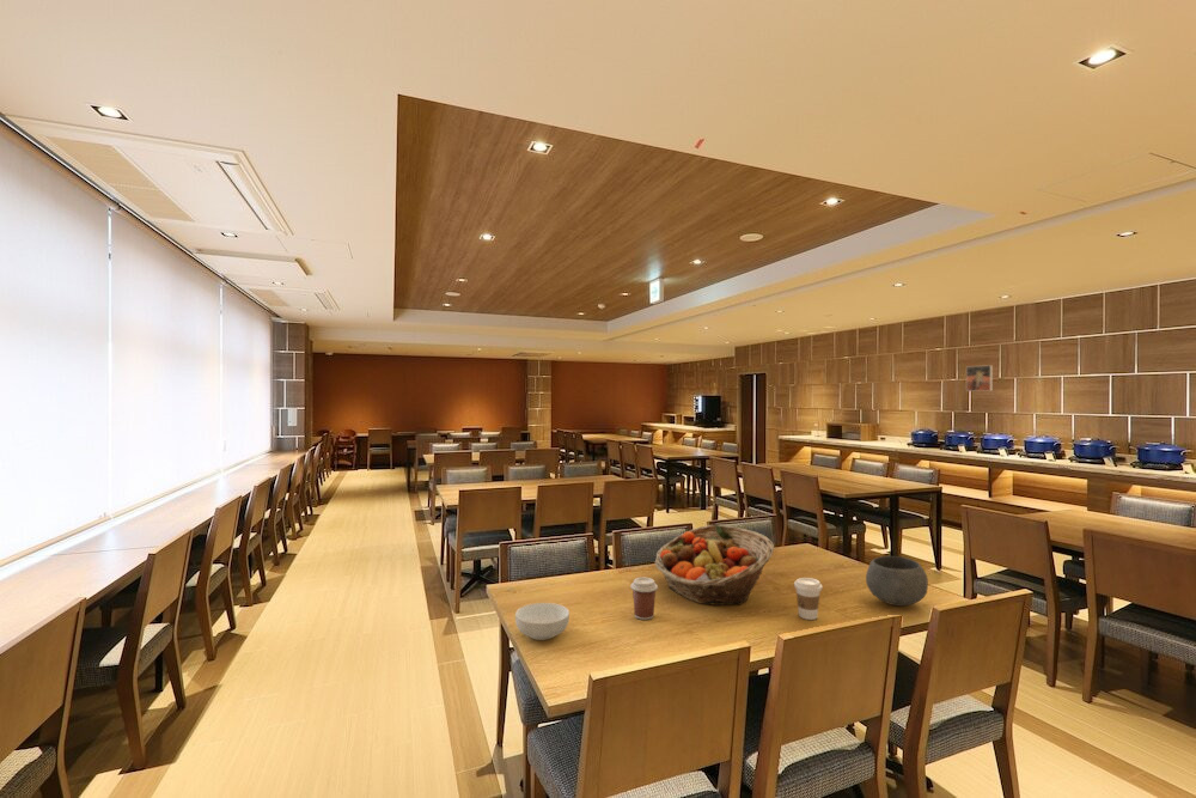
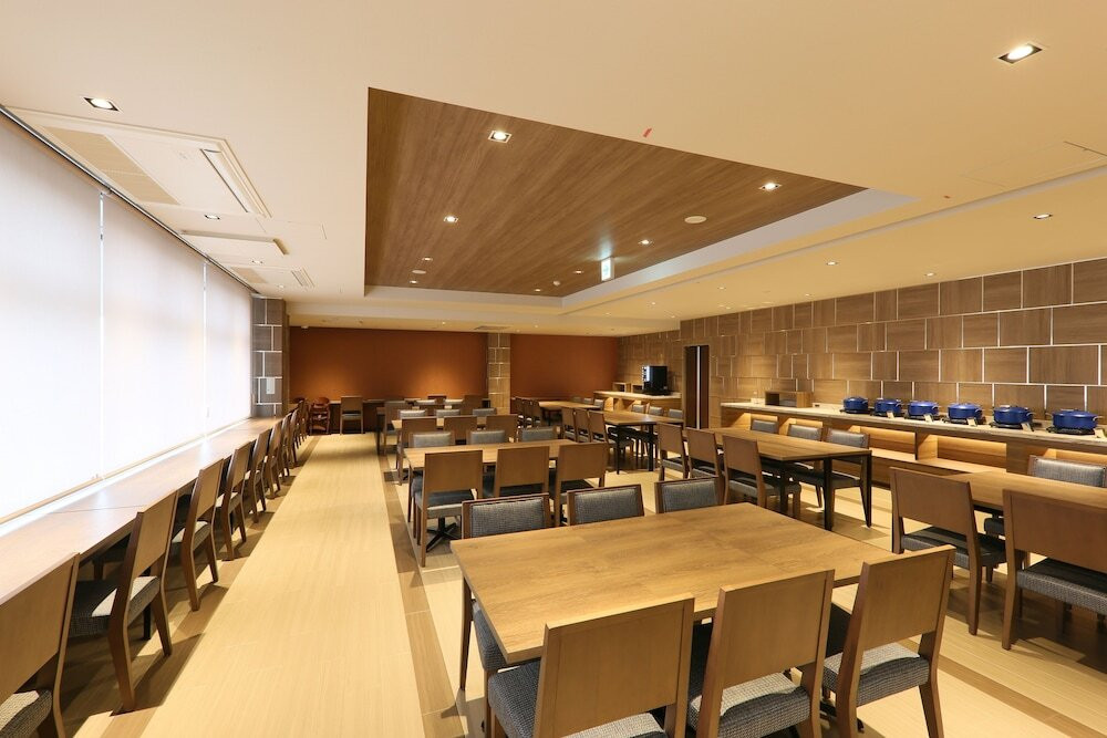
- fruit basket [653,524,775,607]
- coffee cup [629,577,659,621]
- cereal bowl [514,602,570,641]
- bowl [865,555,929,607]
- coffee cup [793,577,823,621]
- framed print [965,364,994,392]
